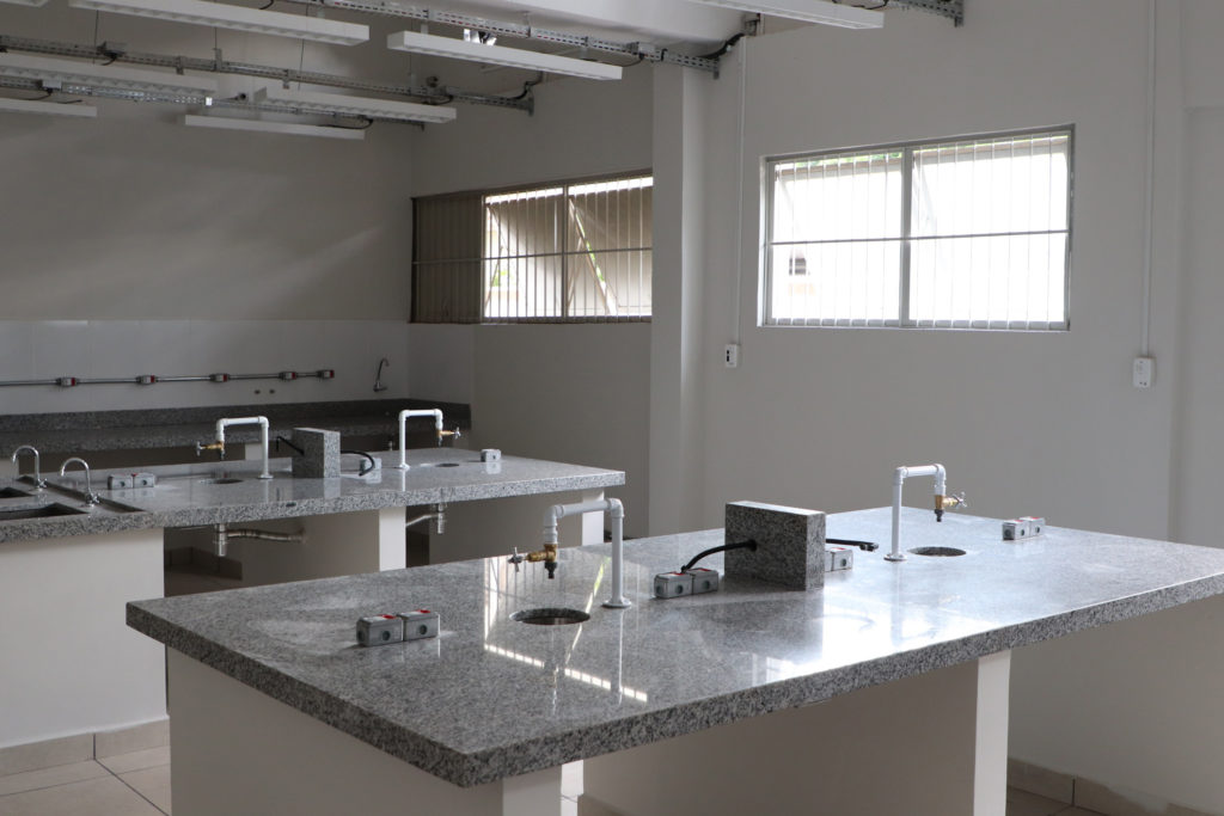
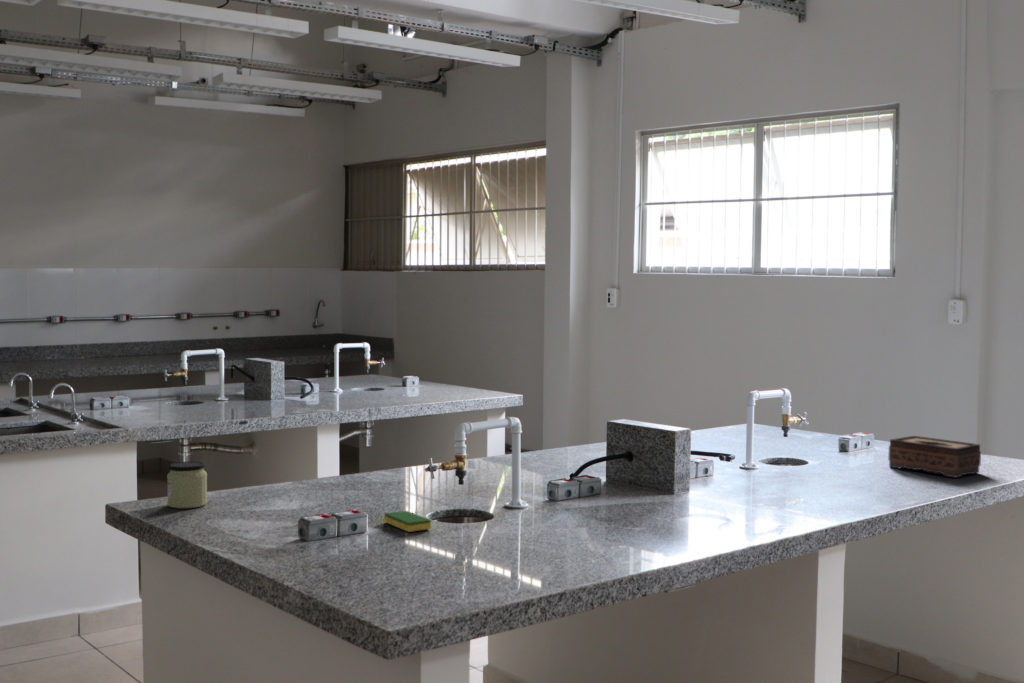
+ dish sponge [383,510,432,533]
+ jar [166,460,208,509]
+ tissue box [887,435,982,479]
